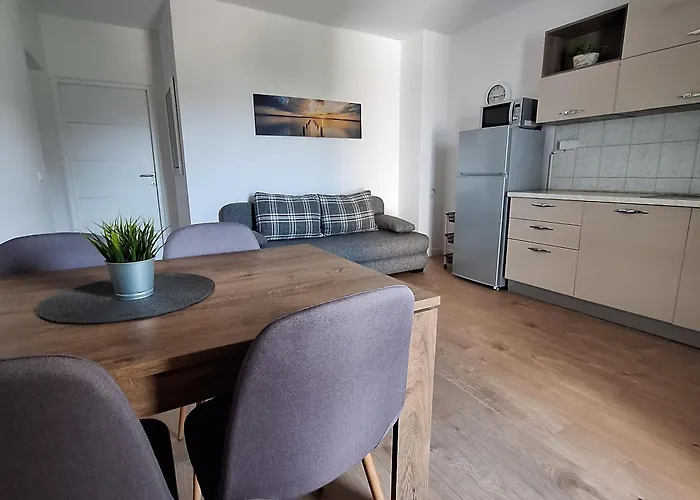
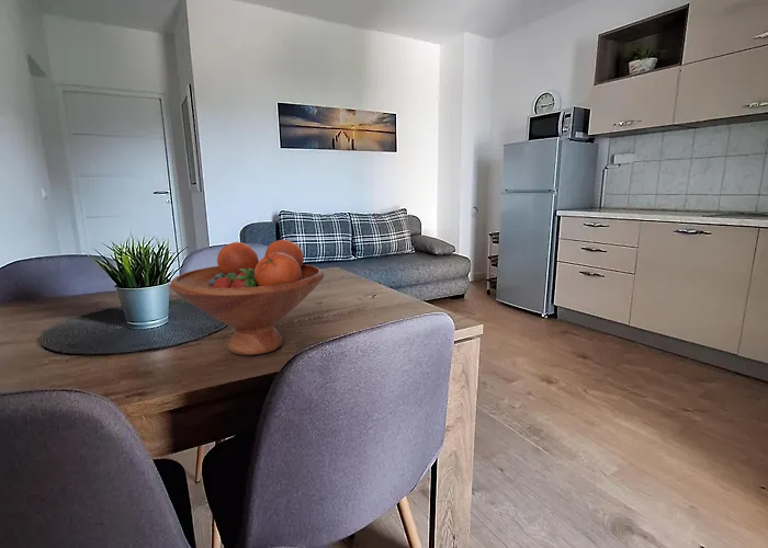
+ fruit bowl [169,239,325,356]
